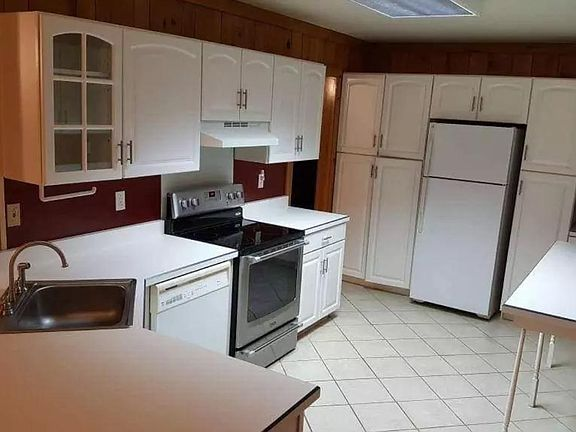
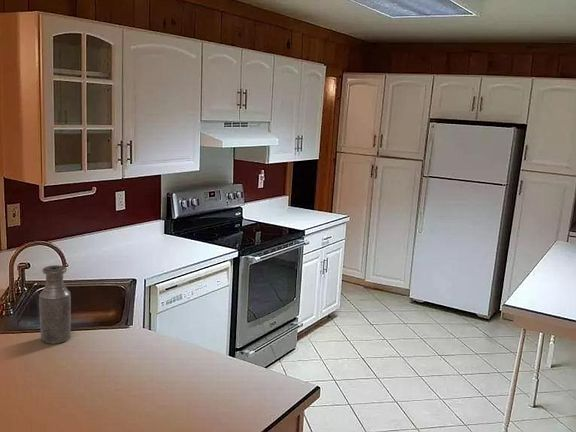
+ bottle [38,264,72,345]
